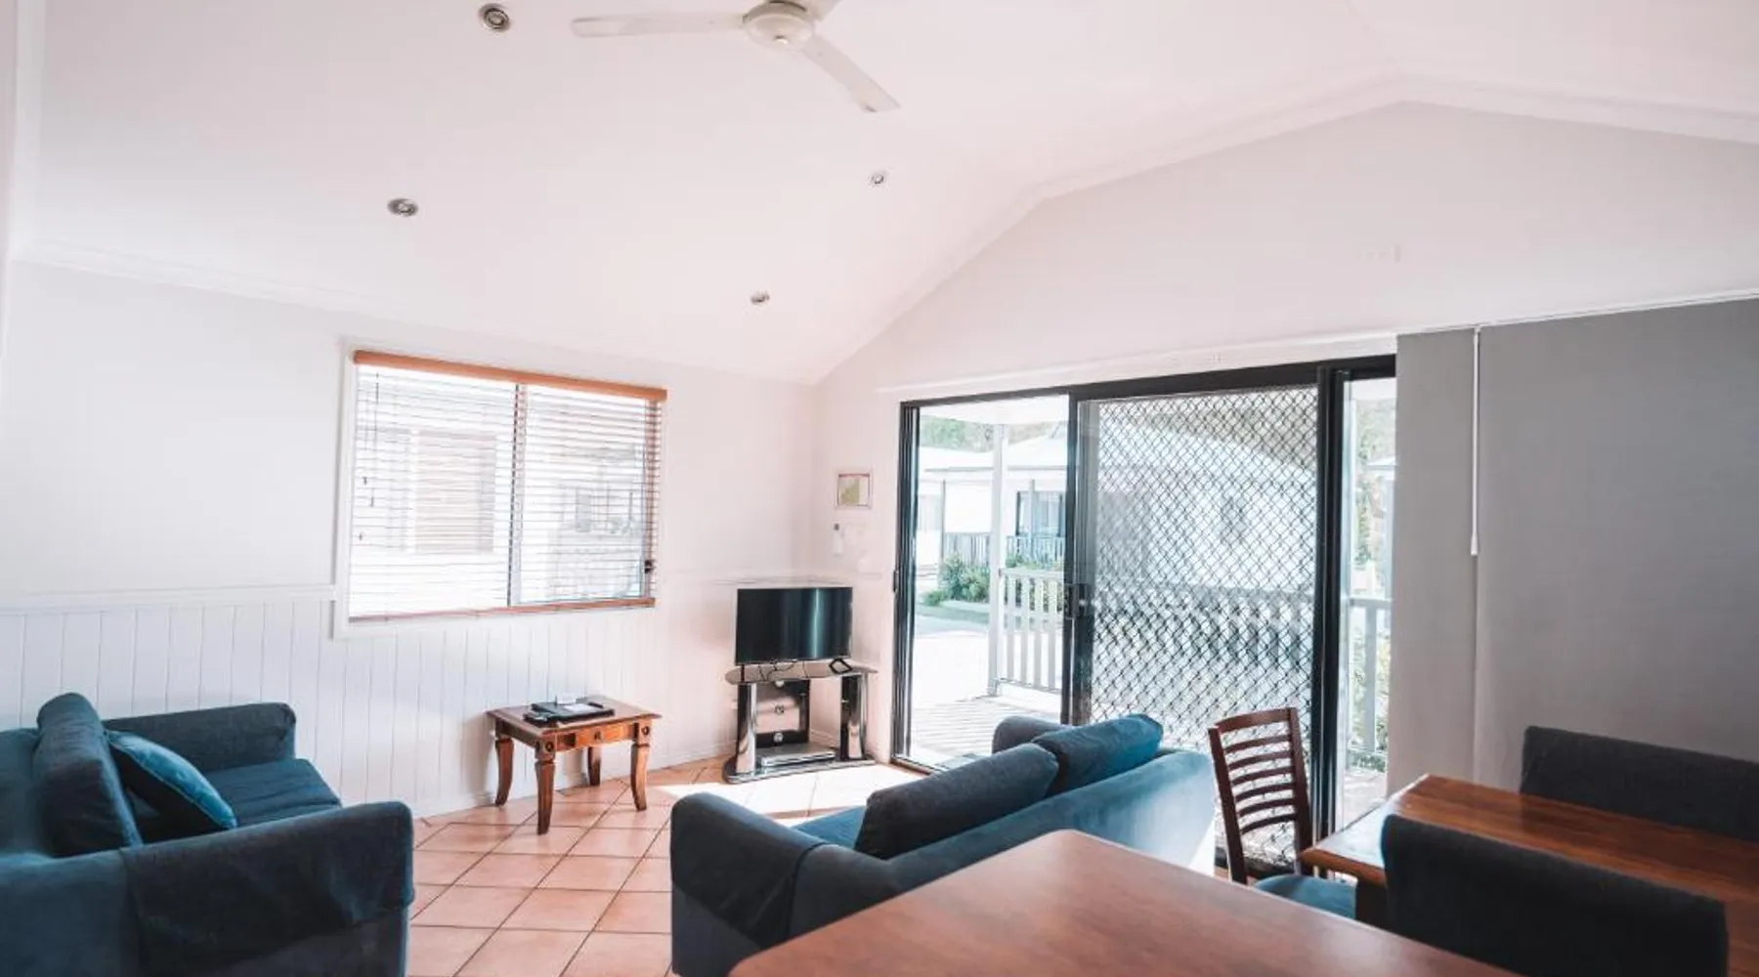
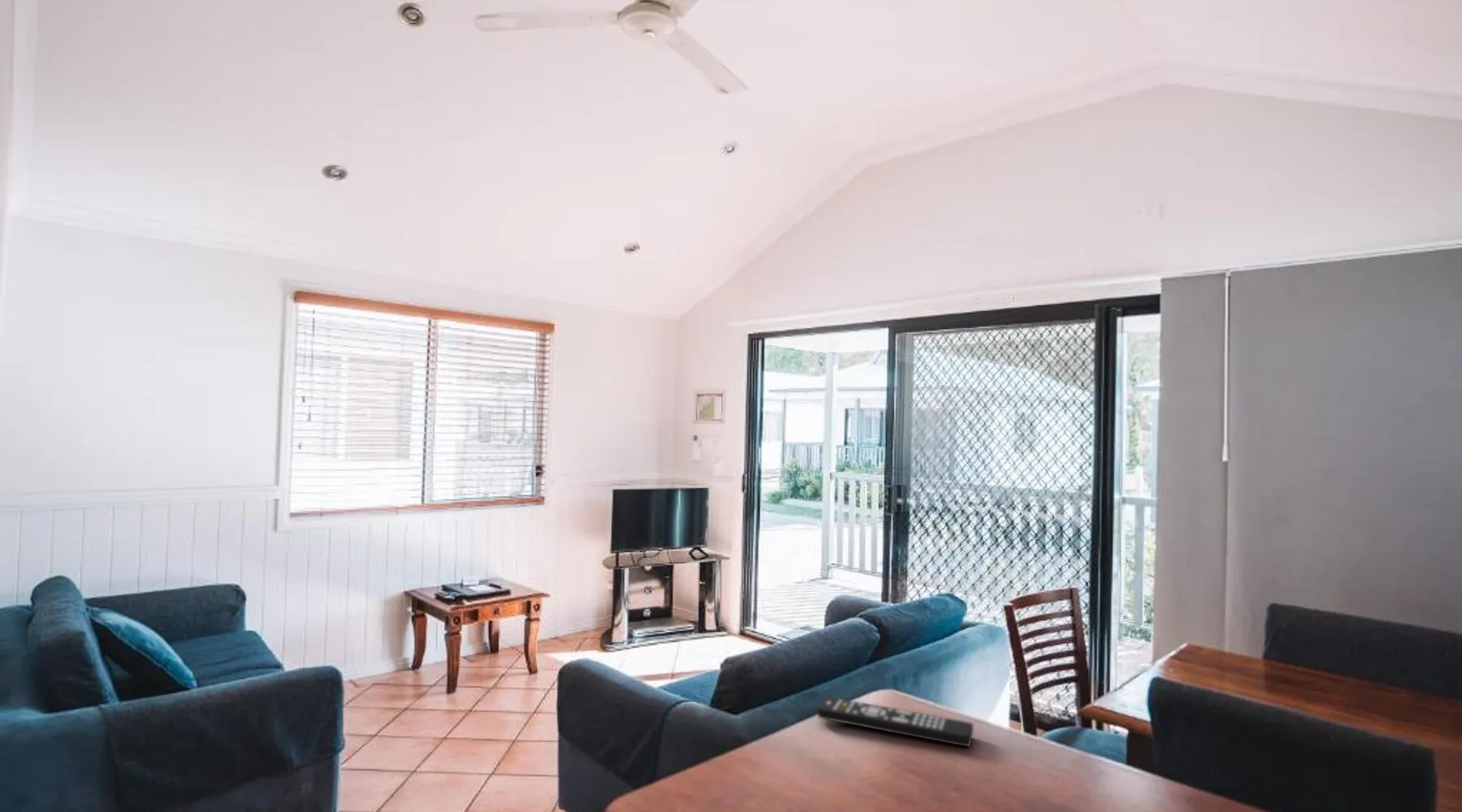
+ remote control [816,696,974,748]
